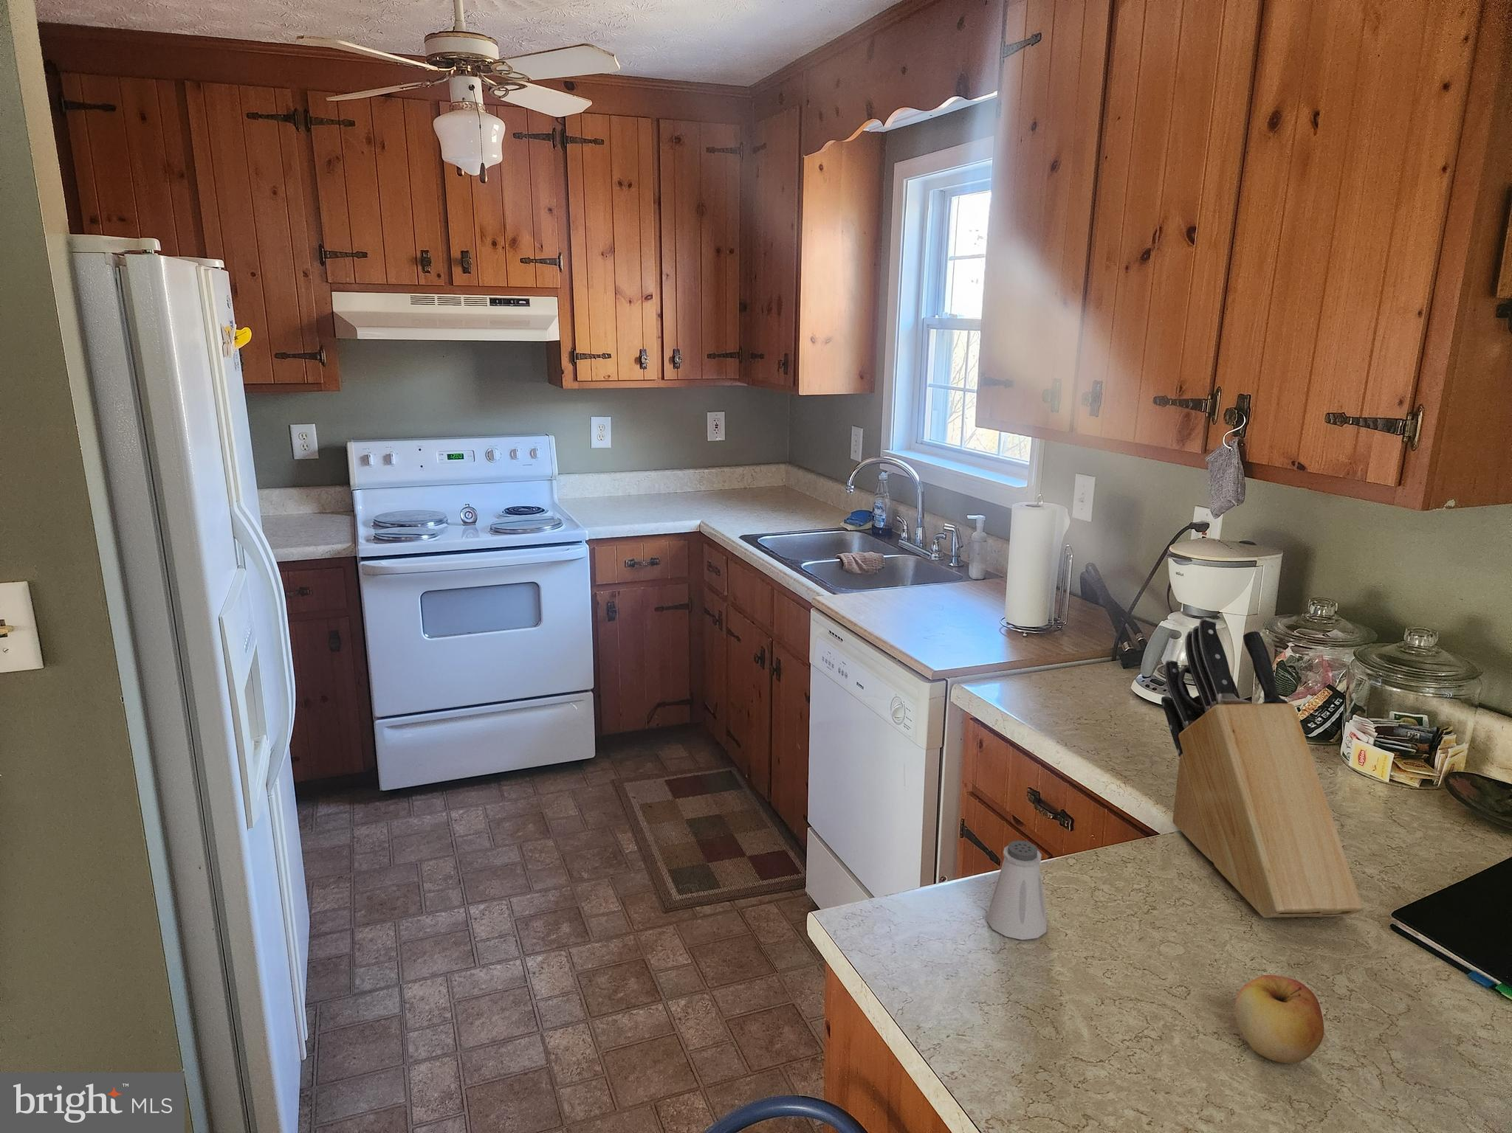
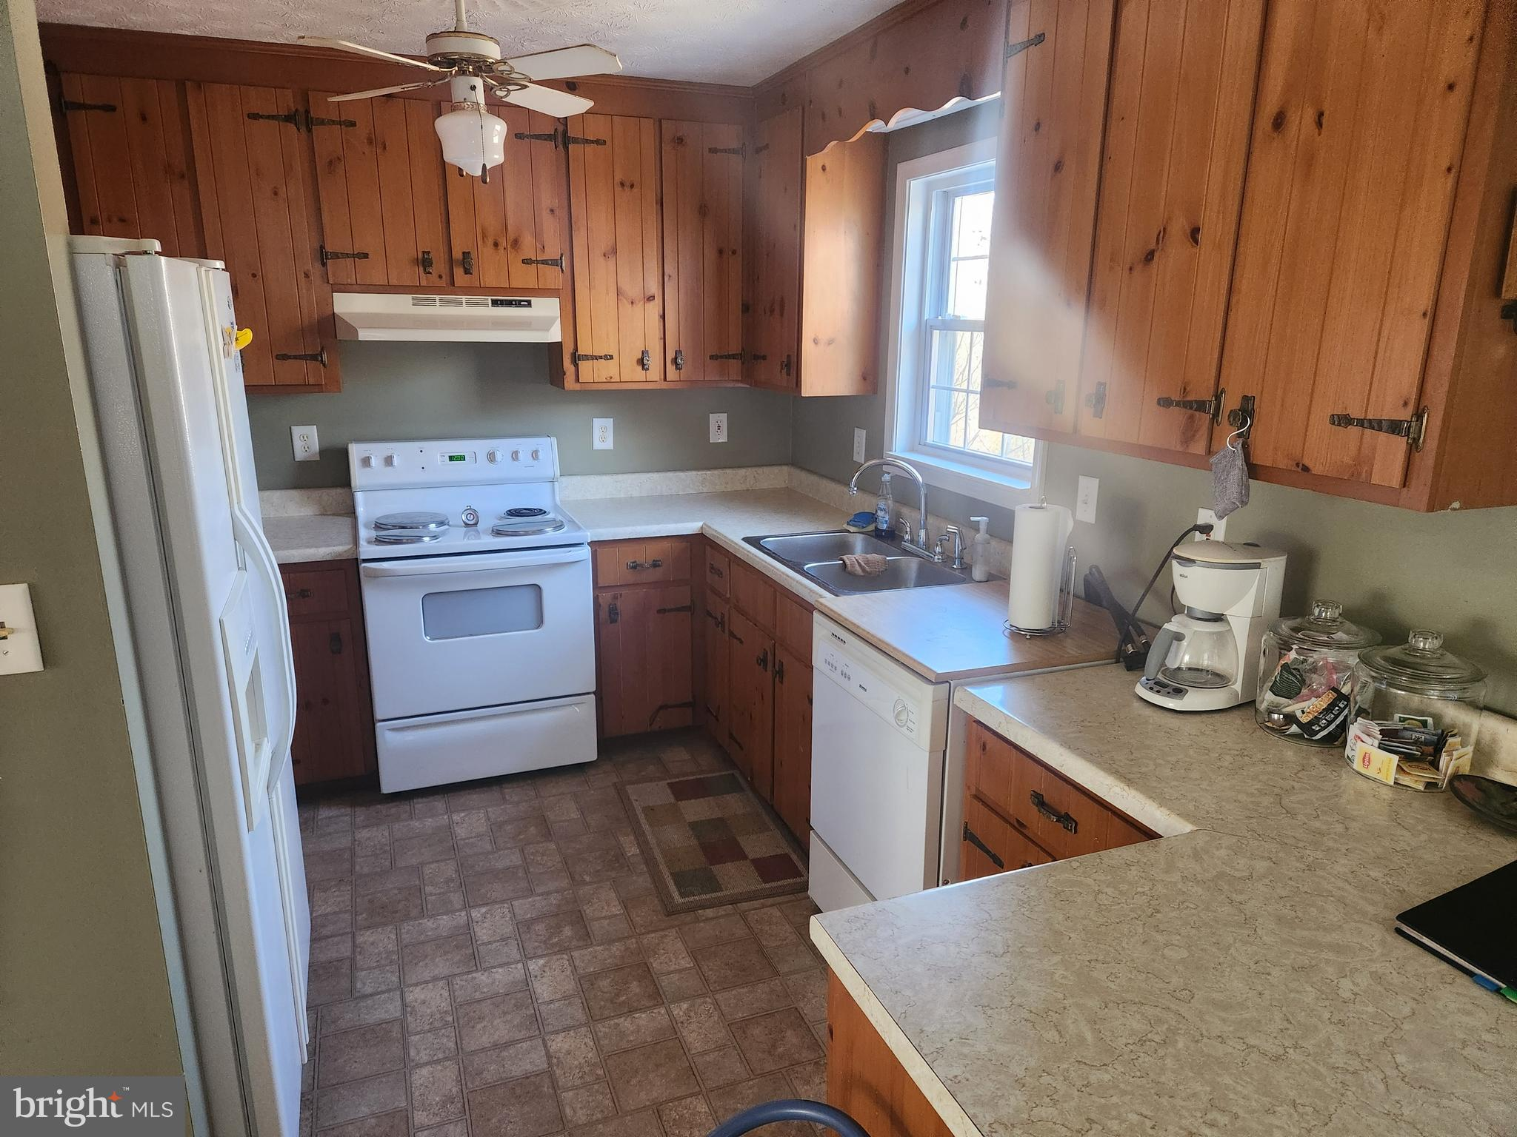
- apple [1235,975,1324,1064]
- saltshaker [986,840,1048,940]
- knife block [1161,616,1363,919]
